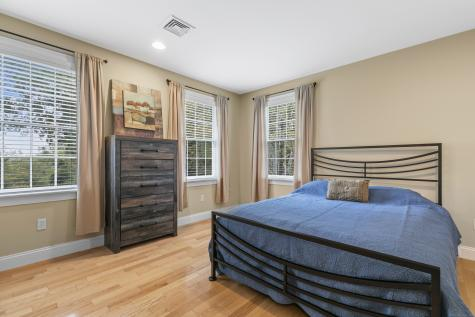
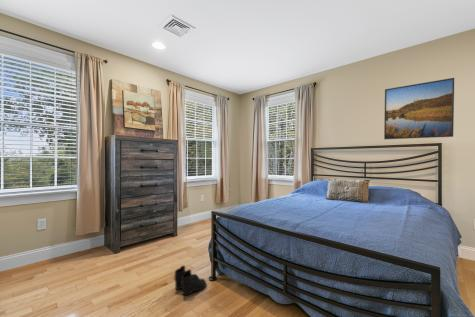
+ boots [173,265,208,296]
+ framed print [383,77,455,140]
